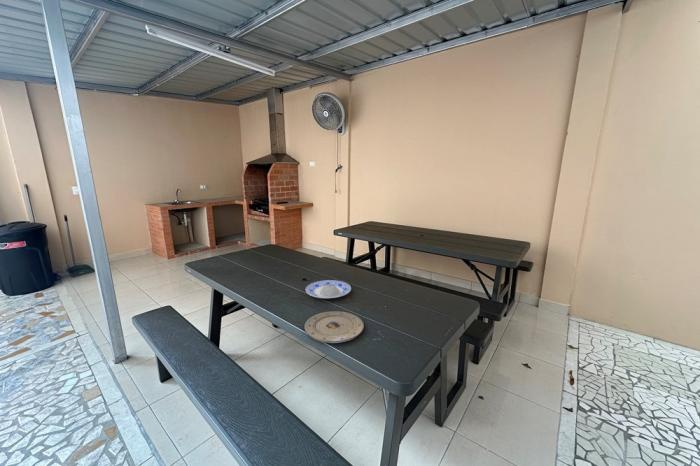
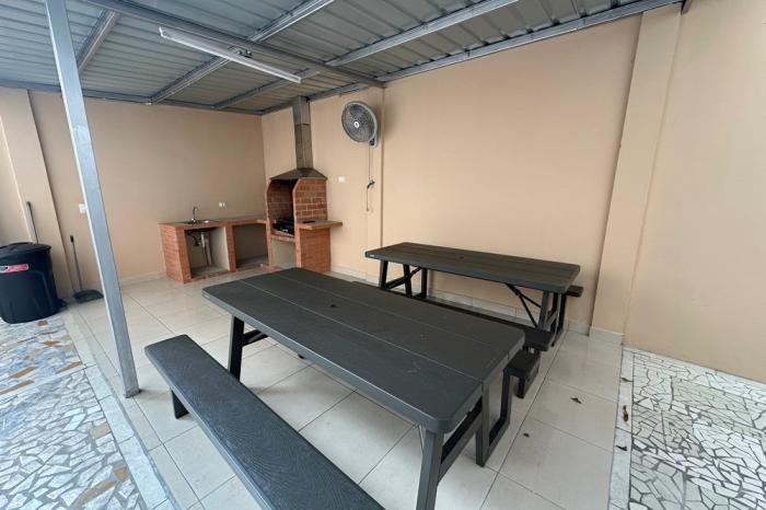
- plate [304,310,365,344]
- plate [305,279,352,299]
